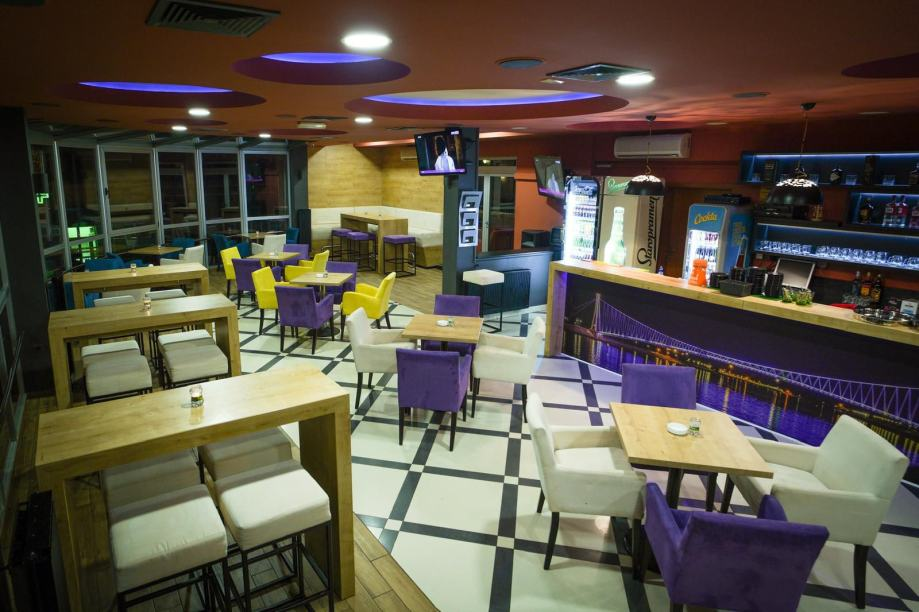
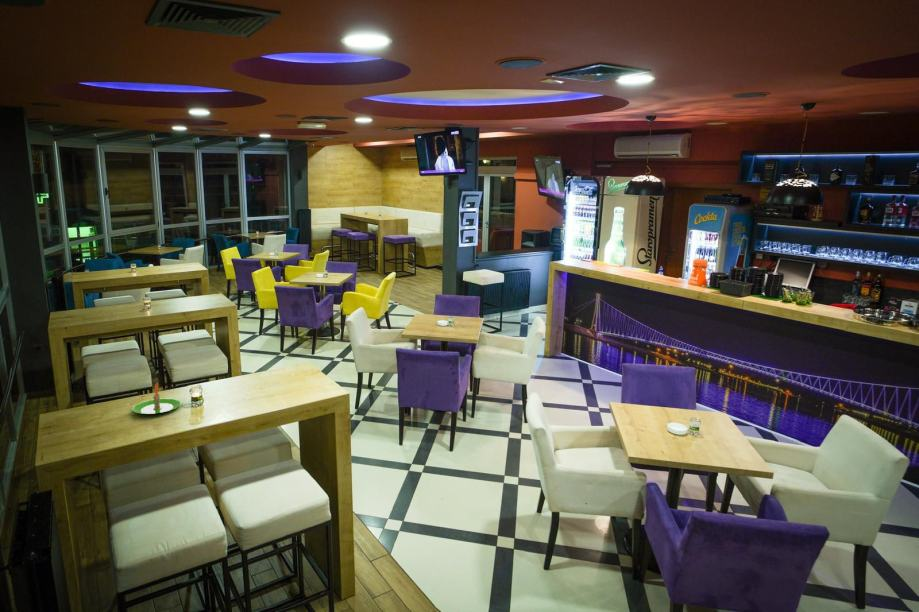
+ candle [132,381,182,415]
